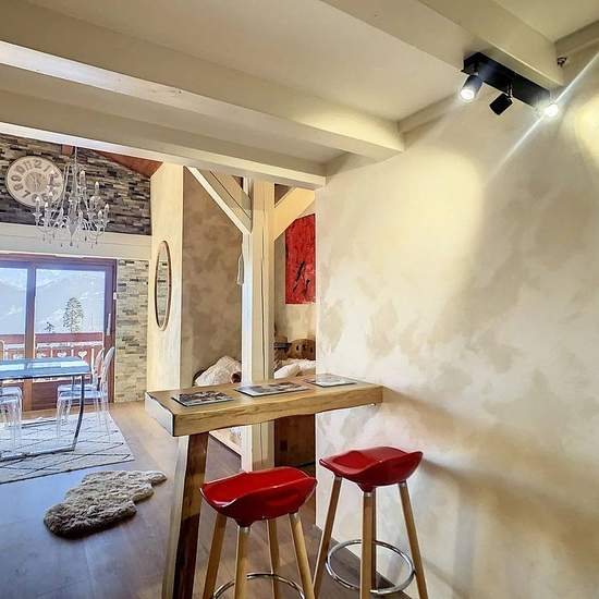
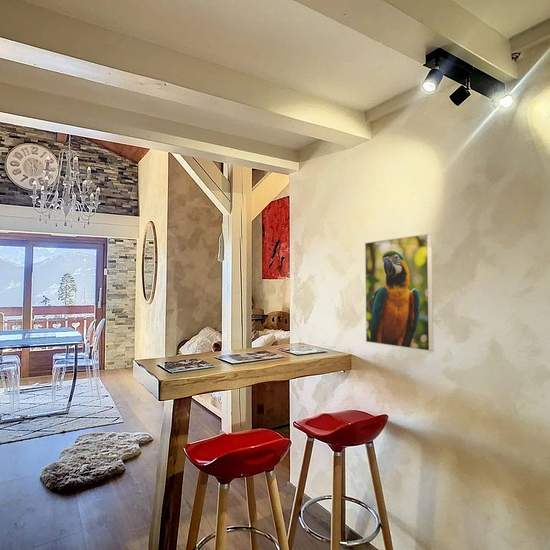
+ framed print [364,233,435,352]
